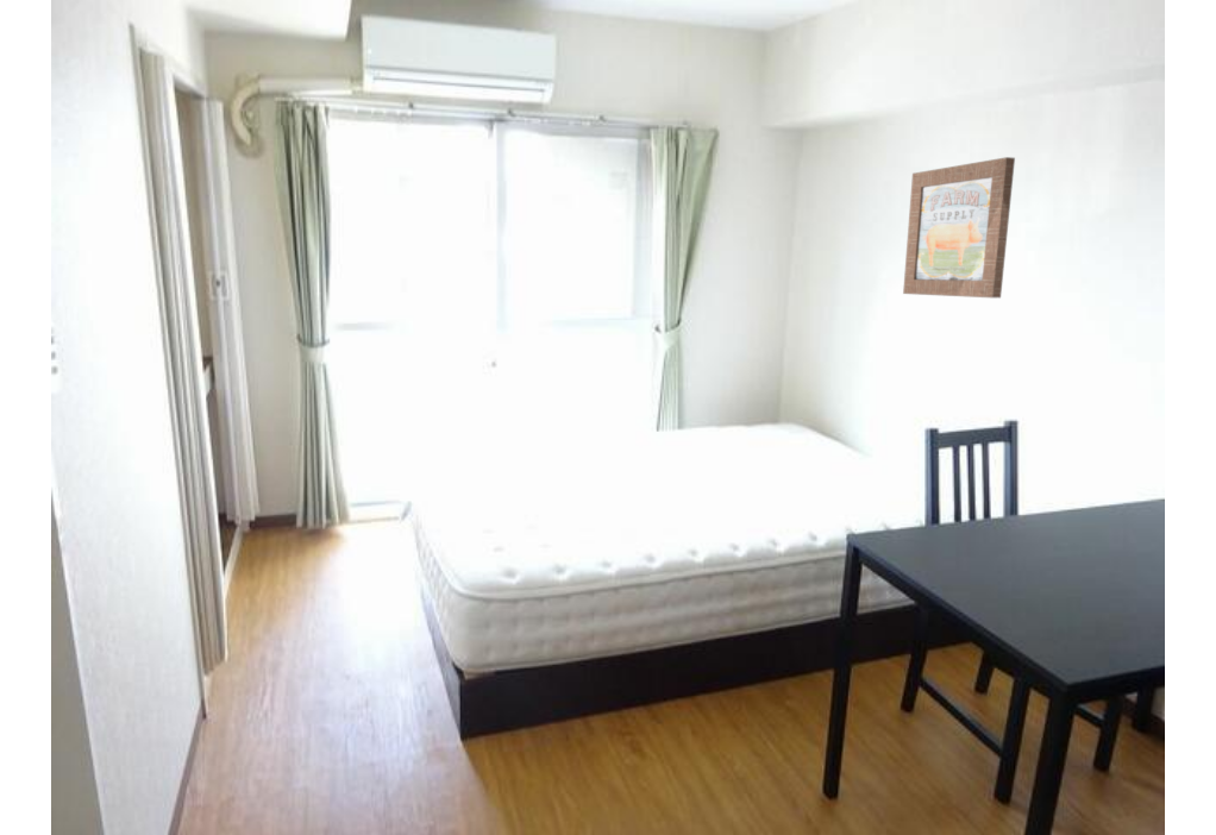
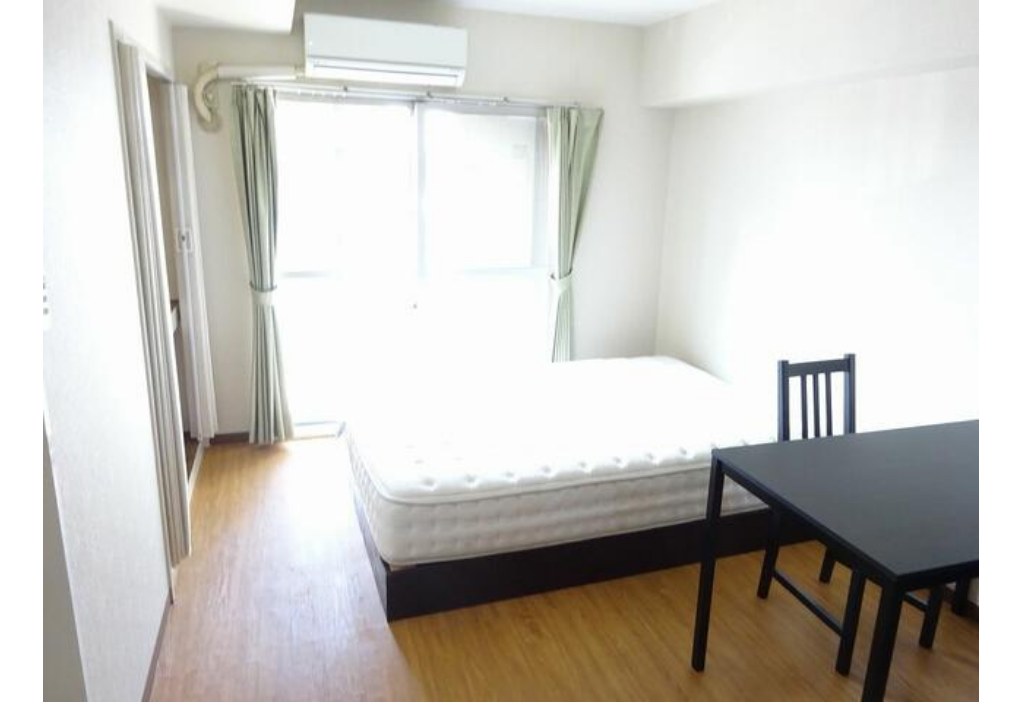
- wall art [902,156,1016,299]
